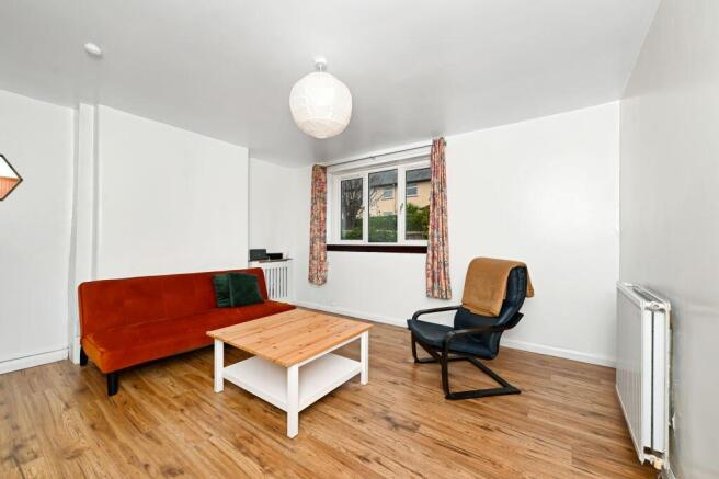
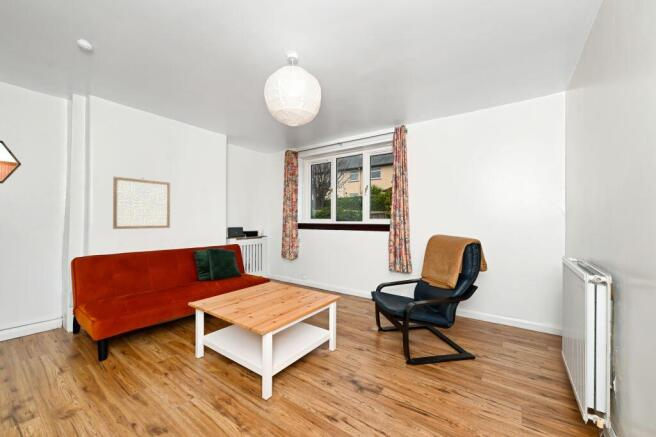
+ wall art [112,176,171,230]
